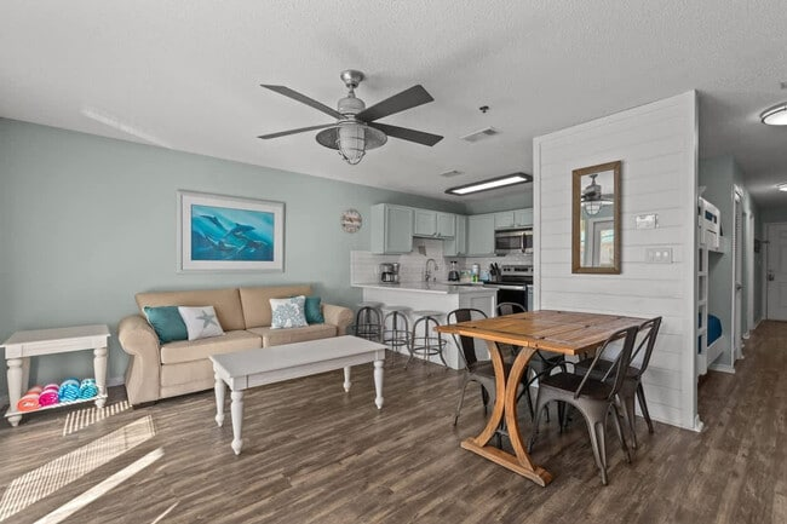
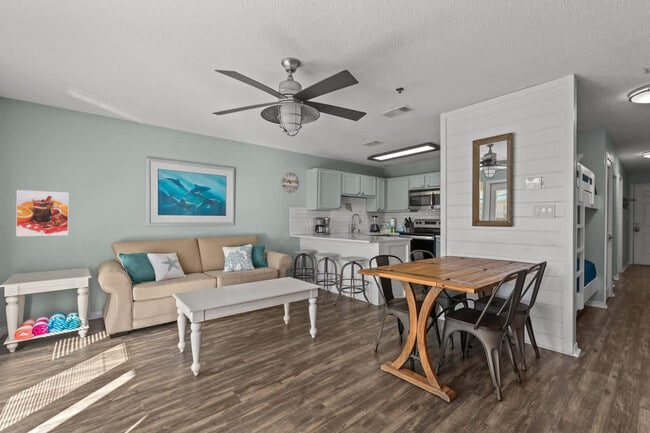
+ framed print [15,189,70,237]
